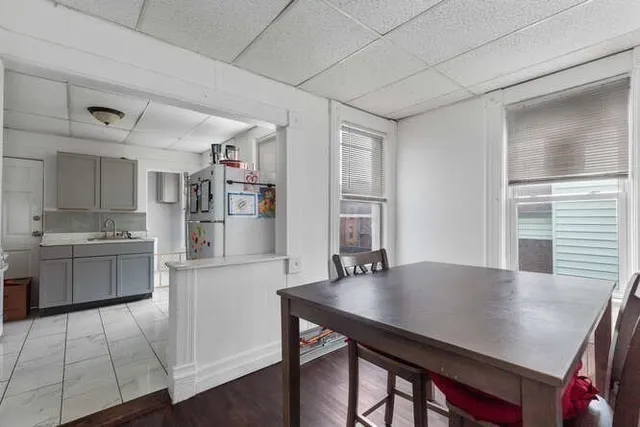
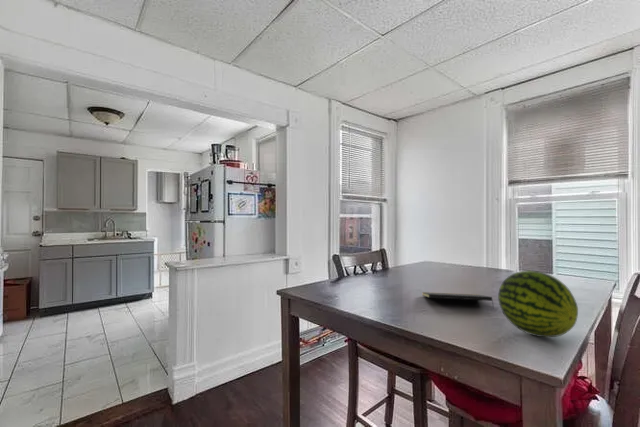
+ notepad [421,291,495,310]
+ fruit [497,269,579,338]
